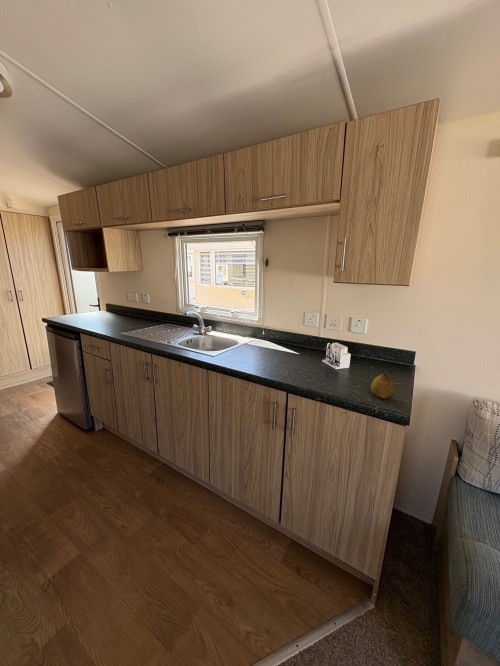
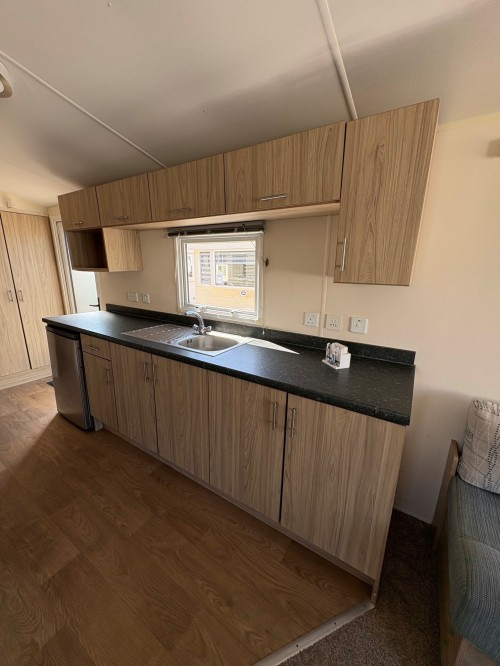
- fruit [370,371,396,400]
